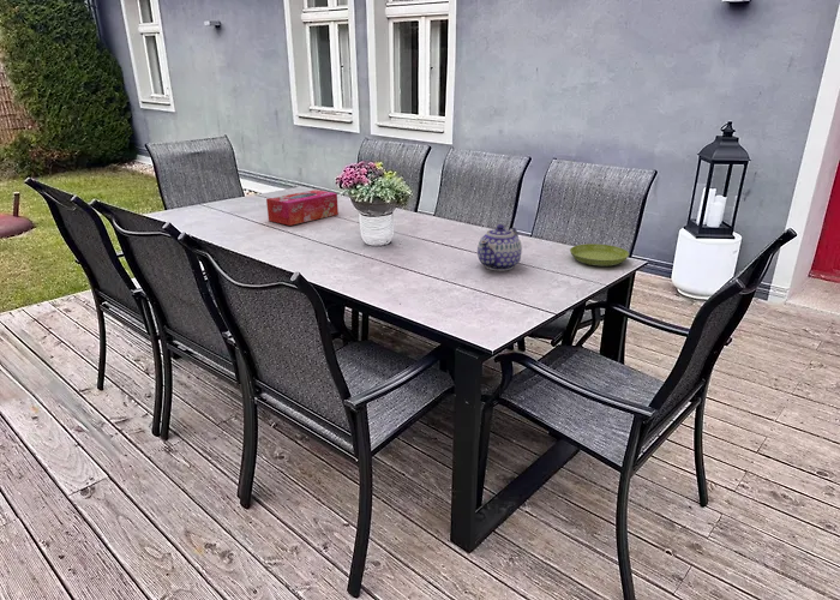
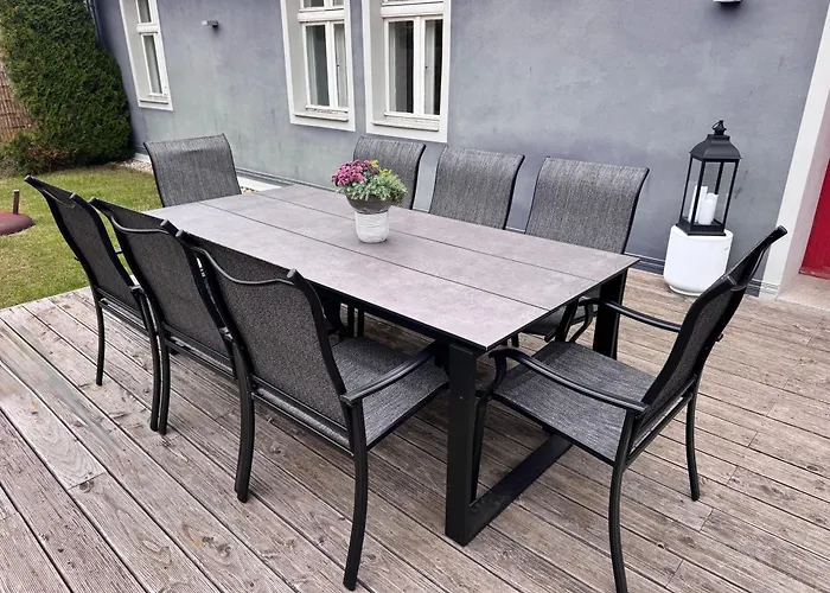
- saucer [569,242,630,268]
- teapot [476,223,523,272]
- tissue box [265,188,340,227]
